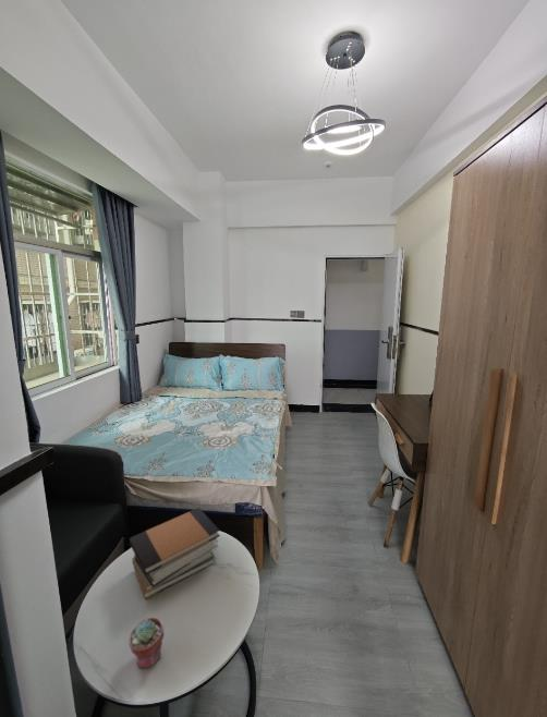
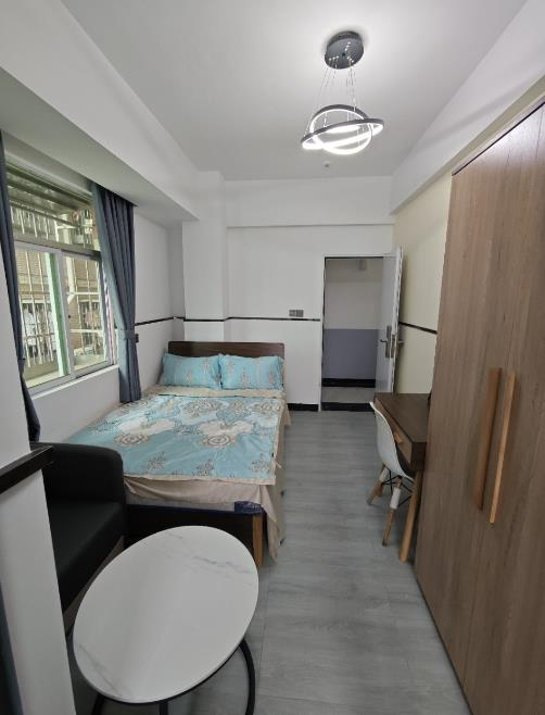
- book stack [129,507,221,600]
- potted succulent [127,616,165,669]
